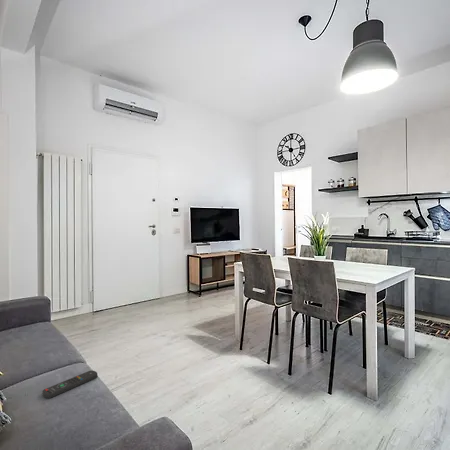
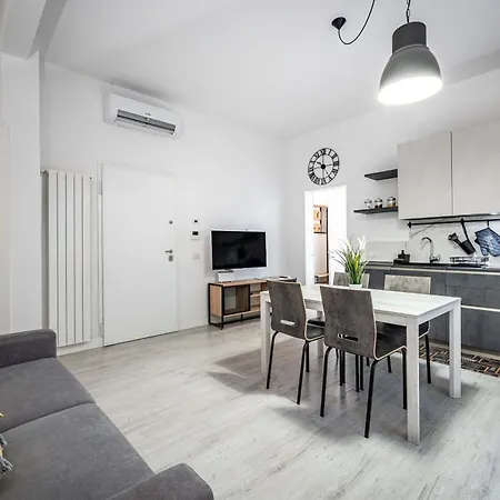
- remote control [41,370,98,399]
